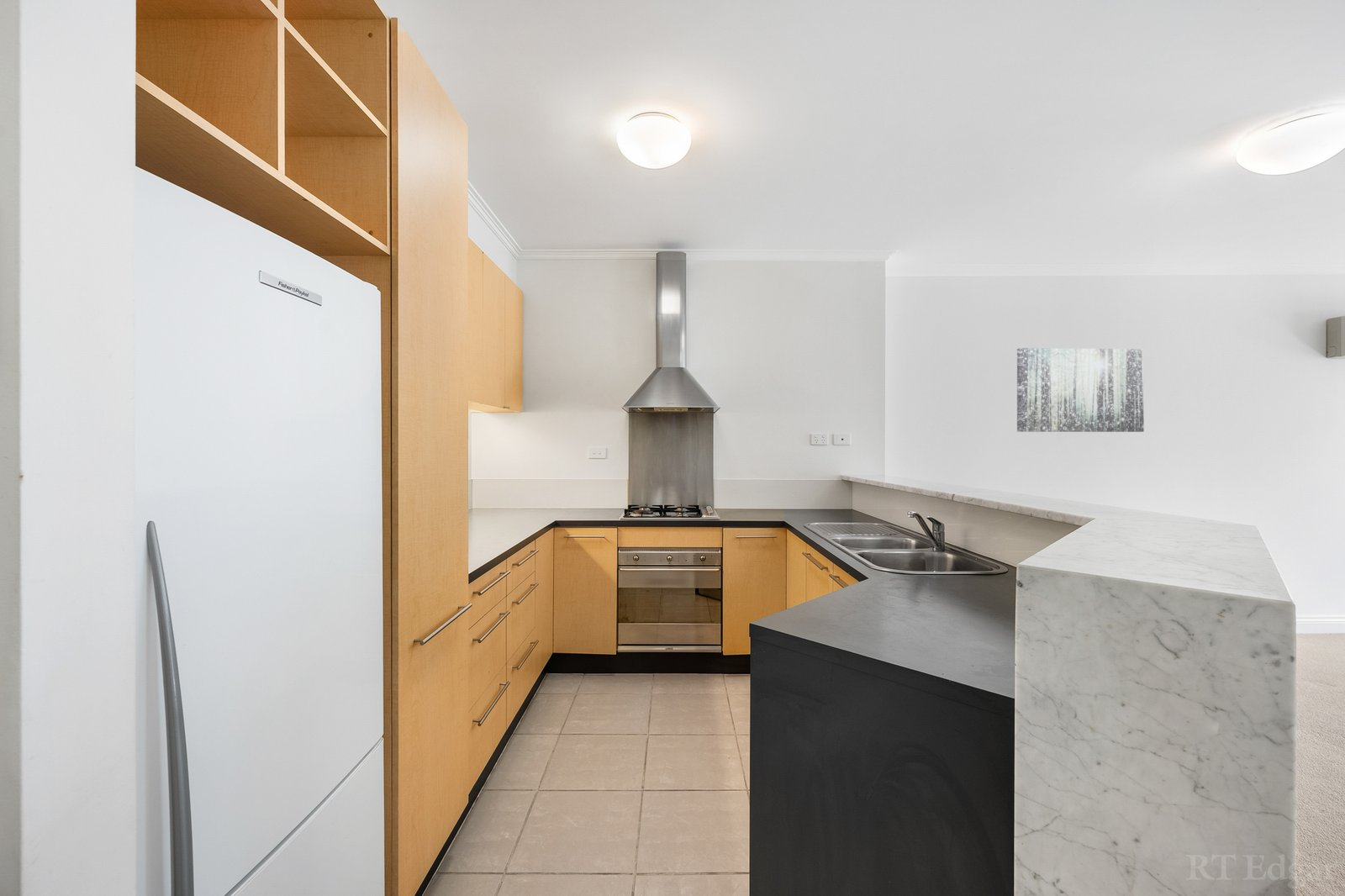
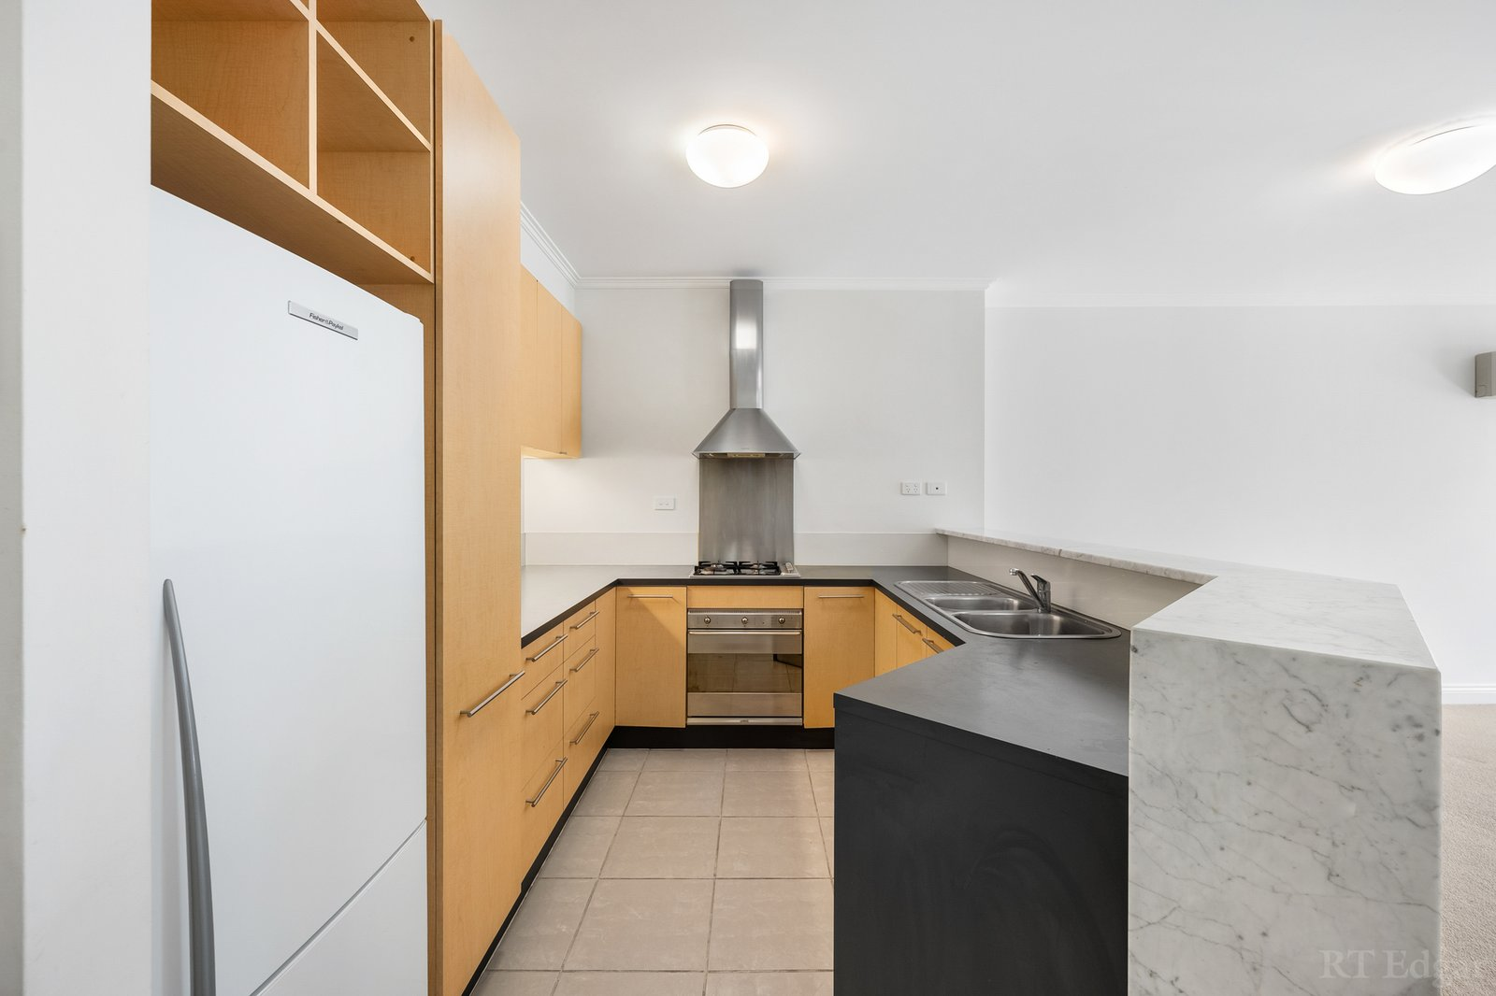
- wall art [1016,347,1145,433]
